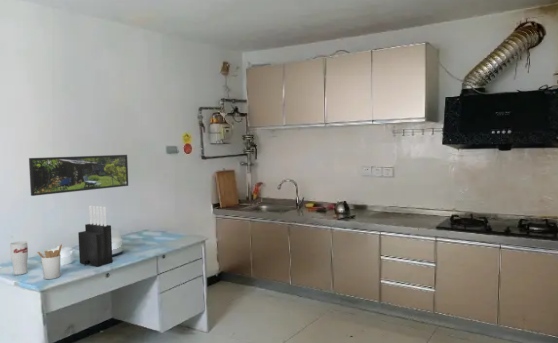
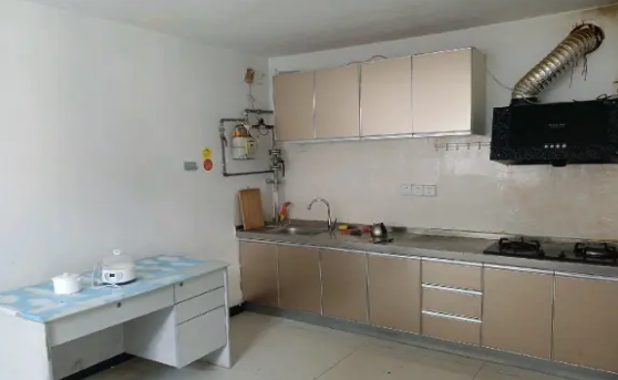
- utensil holder [36,243,63,280]
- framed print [28,154,129,197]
- knife block [77,205,113,268]
- cup [9,240,29,276]
